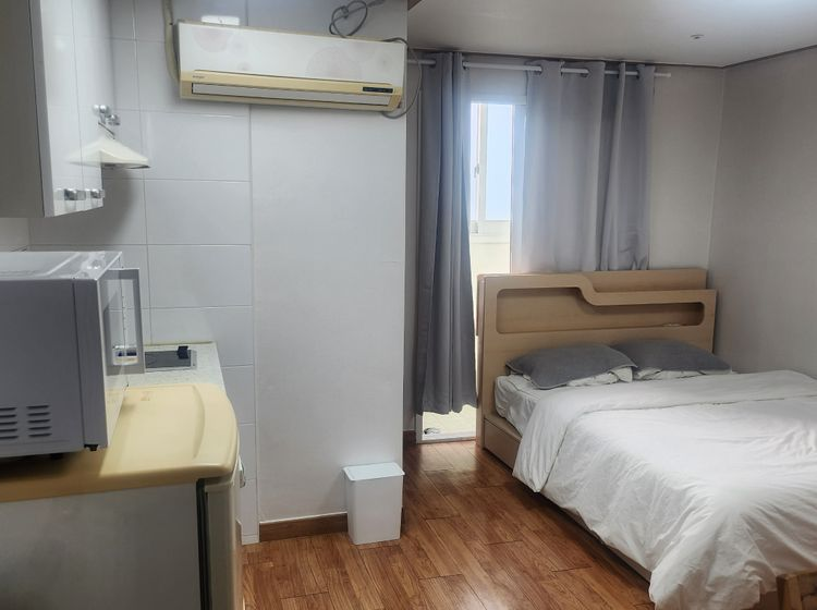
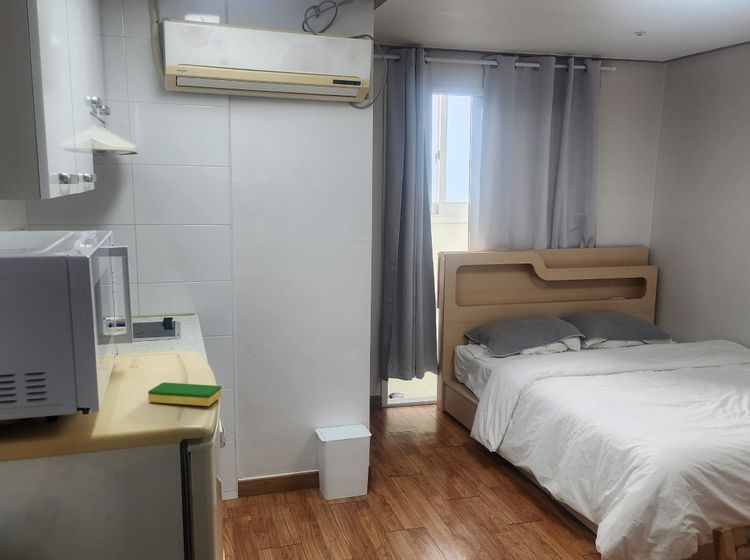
+ dish sponge [147,381,222,407]
